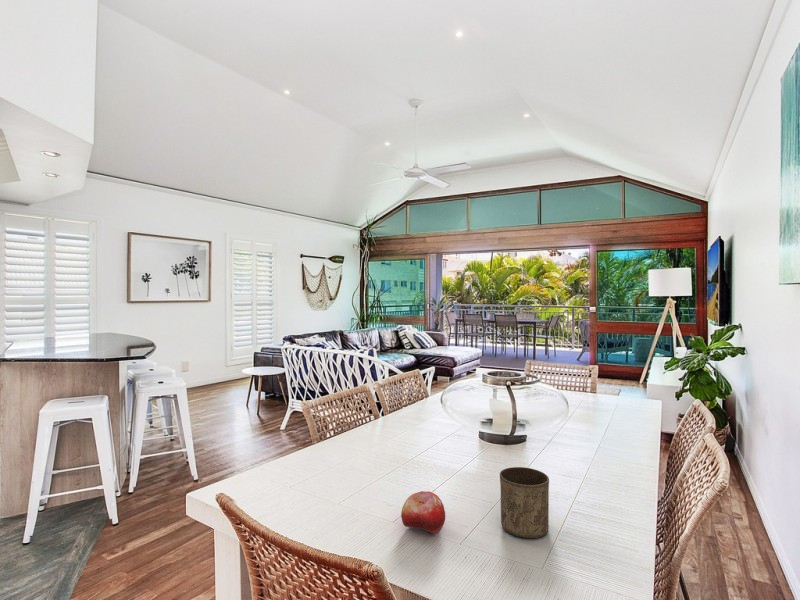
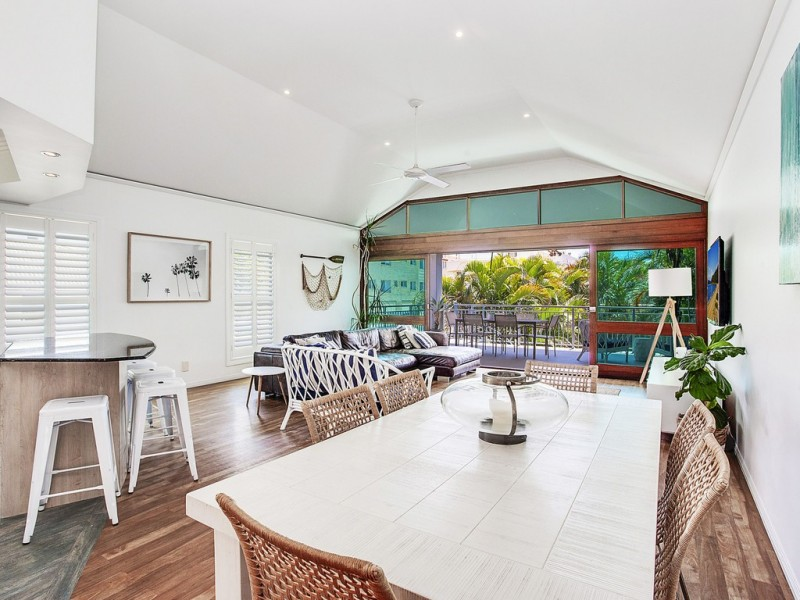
- cup [499,466,550,539]
- fruit [400,490,446,535]
